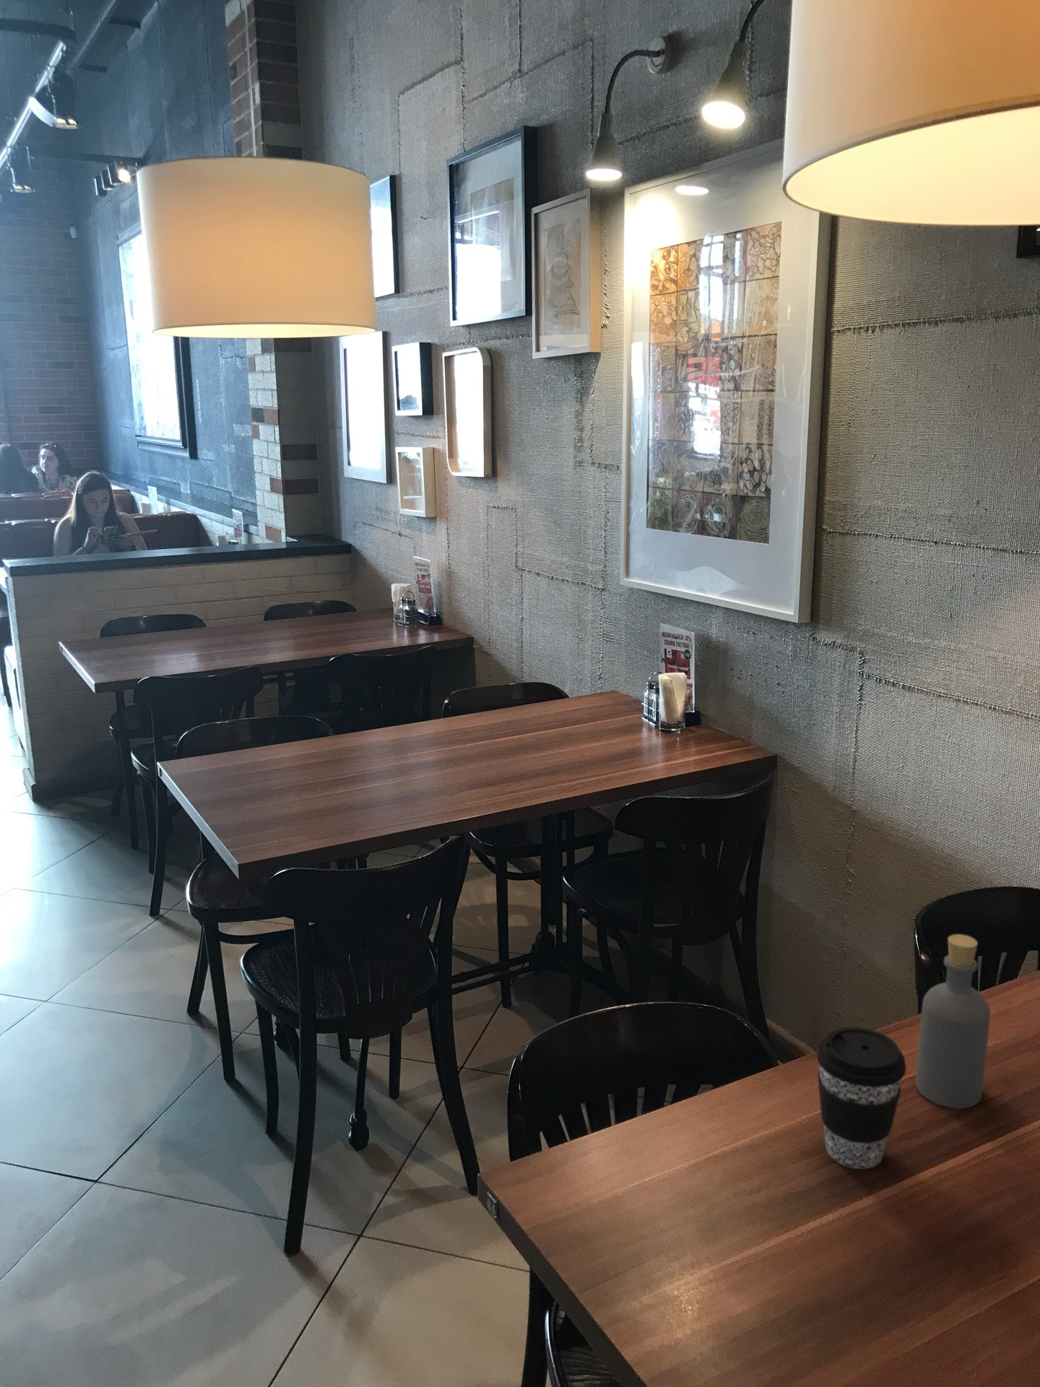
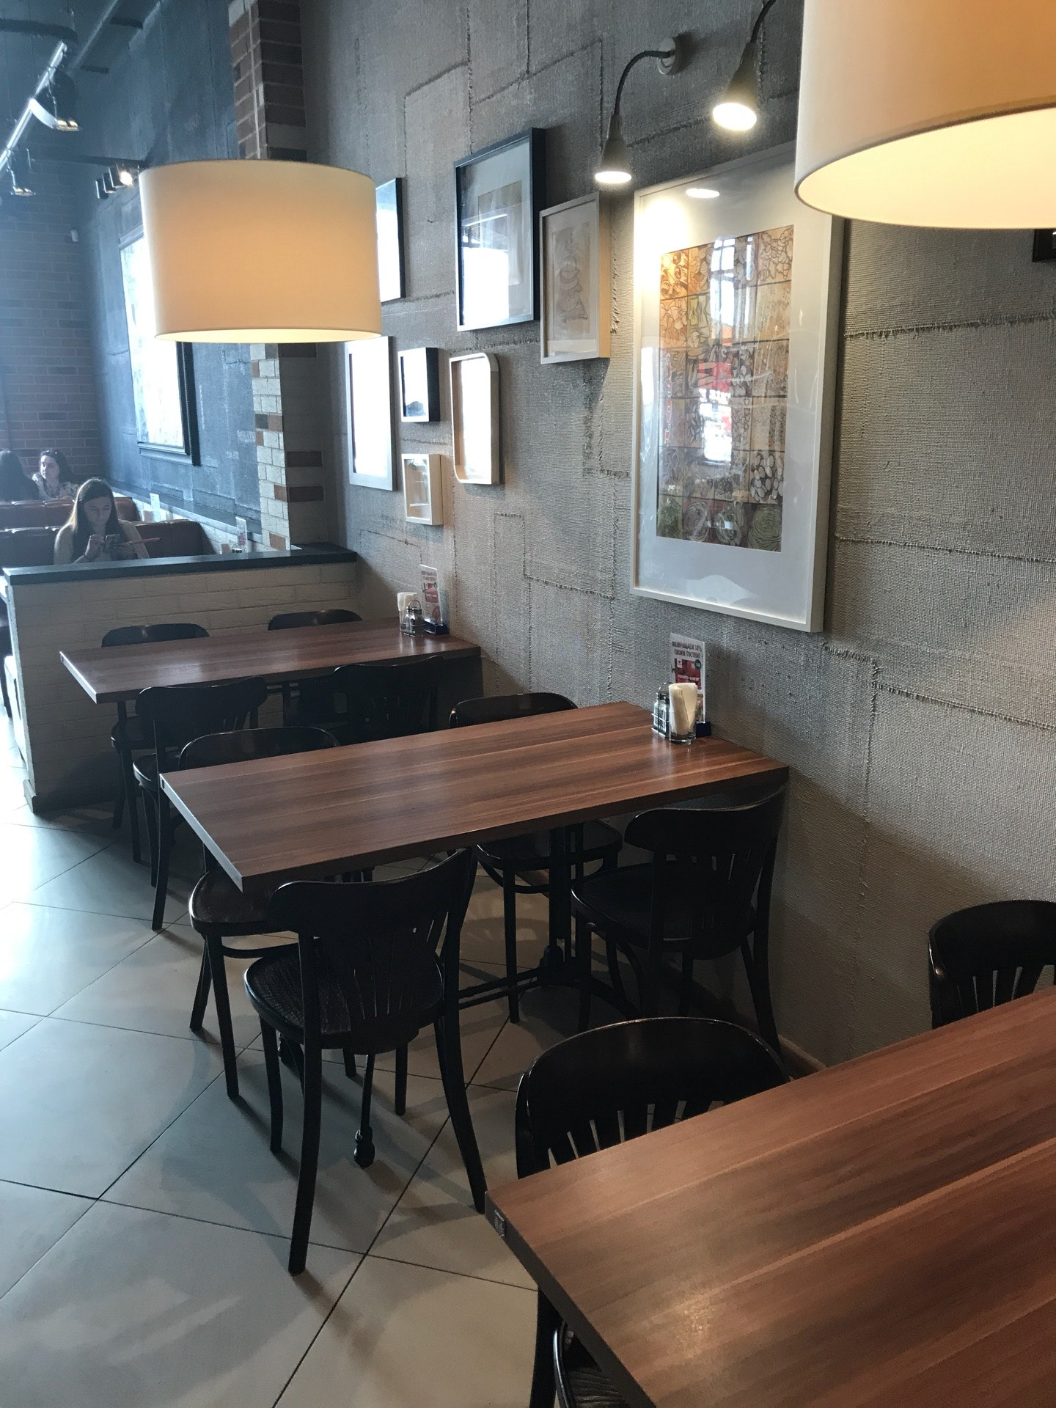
- coffee cup [816,1027,907,1170]
- bottle [915,934,991,1110]
